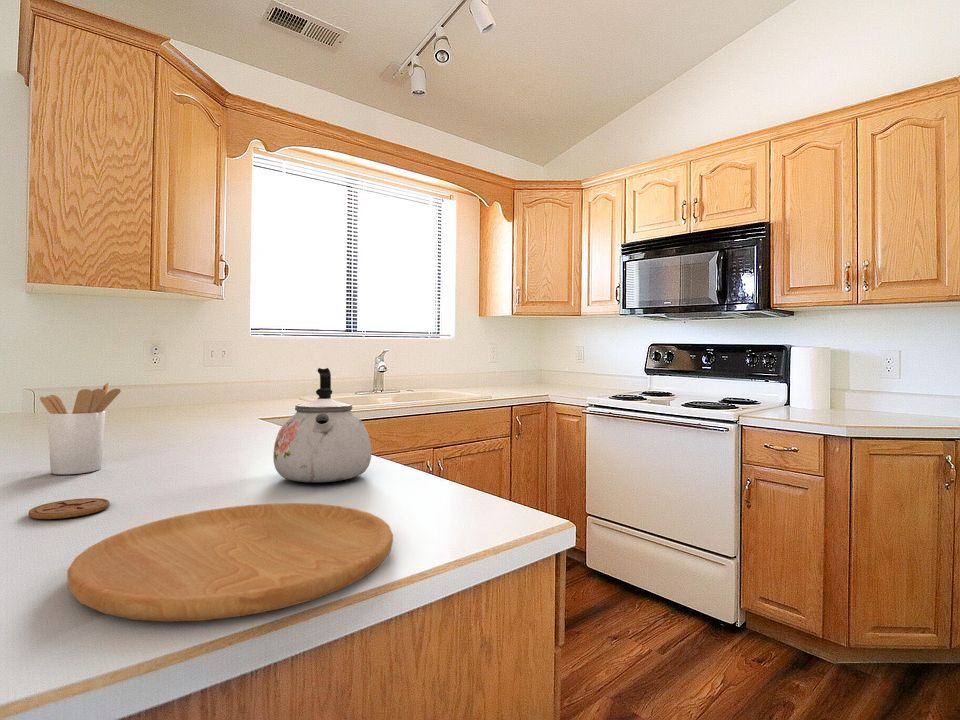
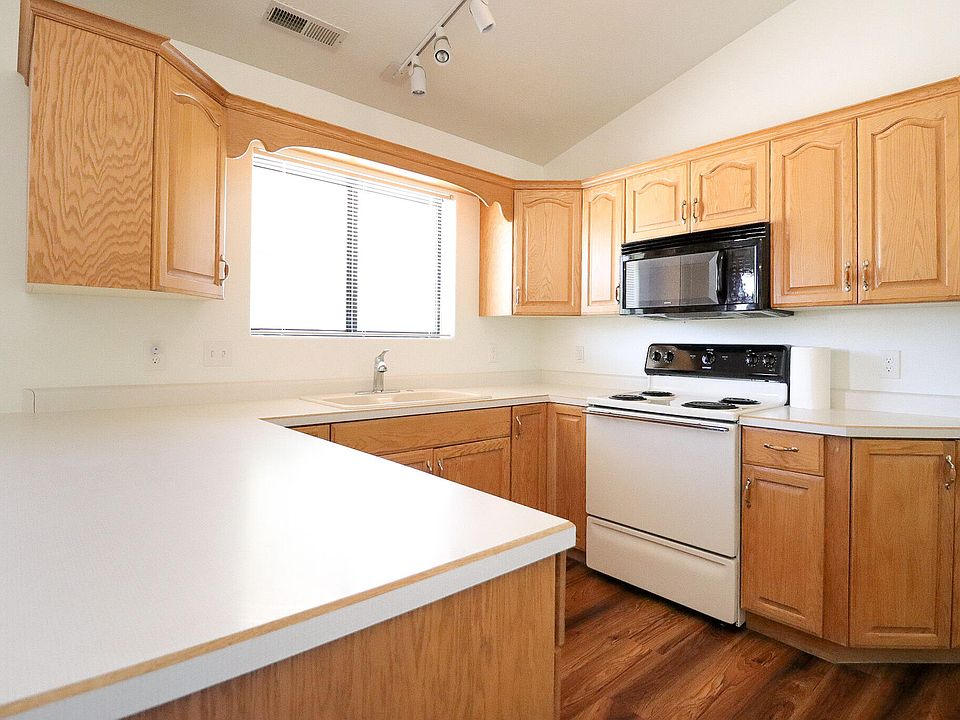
- coaster [28,497,111,520]
- cutting board [66,502,394,623]
- utensil holder [39,382,121,475]
- kettle [272,367,372,484]
